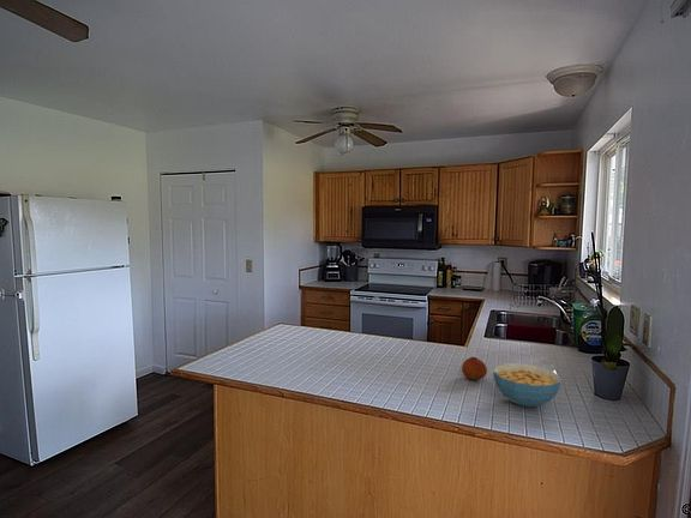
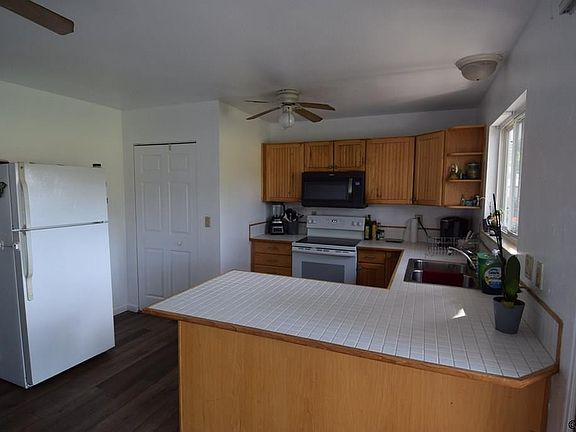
- fruit [461,356,488,381]
- cereal bowl [492,362,561,408]
